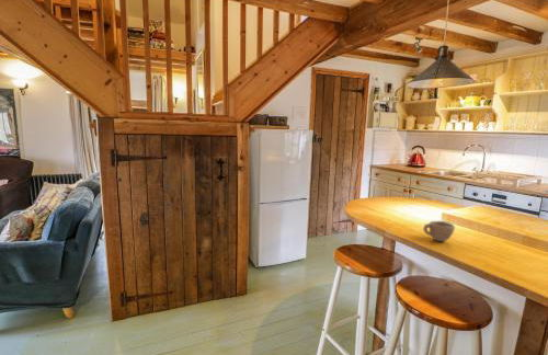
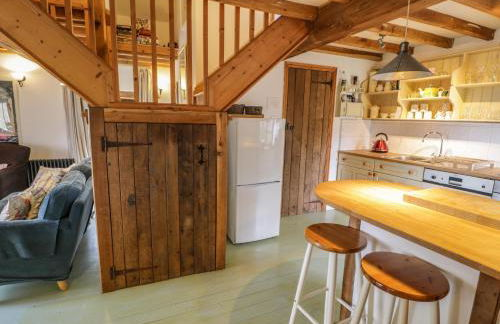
- cup [422,220,456,242]
